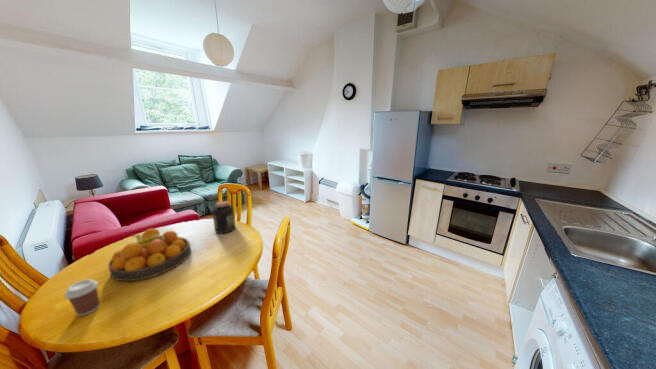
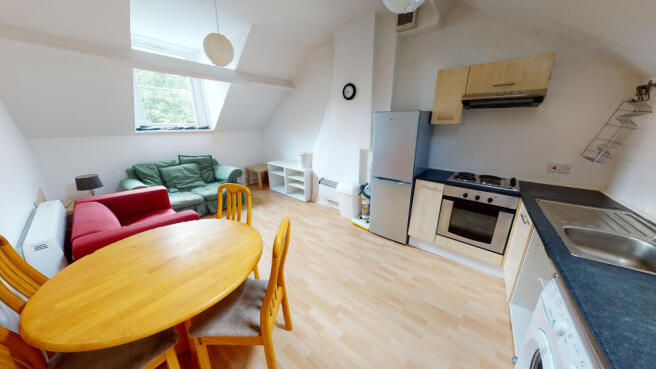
- coffee cup [63,278,101,317]
- fruit bowl [107,227,192,282]
- jar [211,200,236,234]
